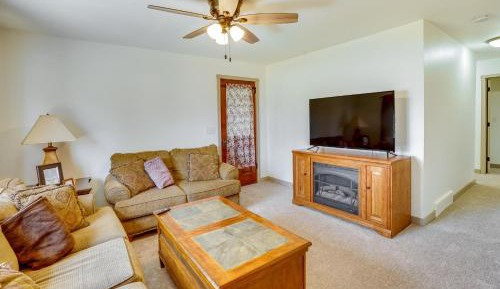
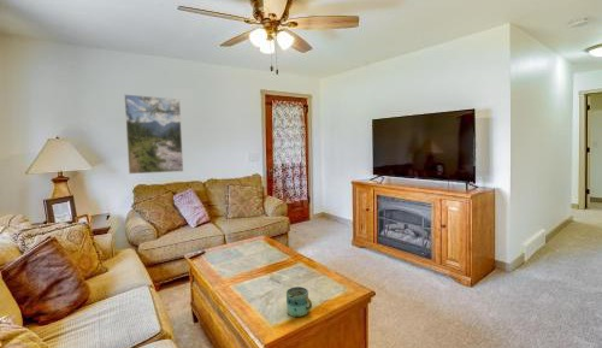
+ mug [285,285,313,318]
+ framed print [123,93,184,175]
